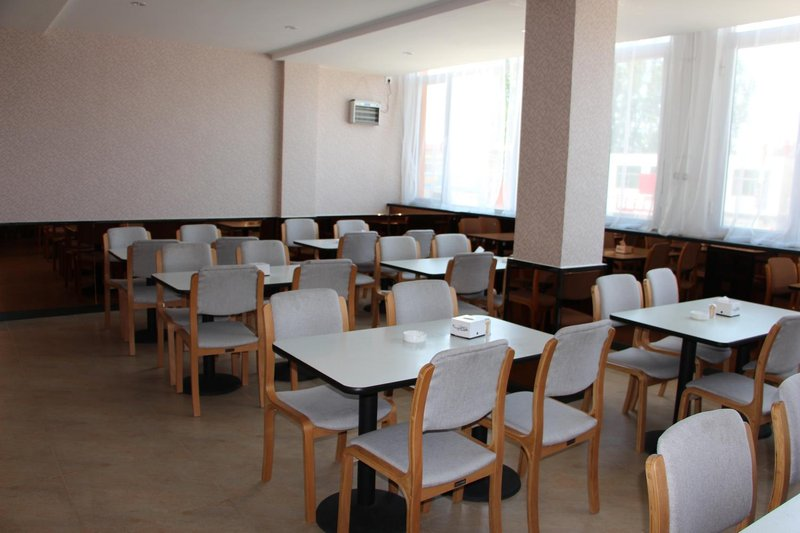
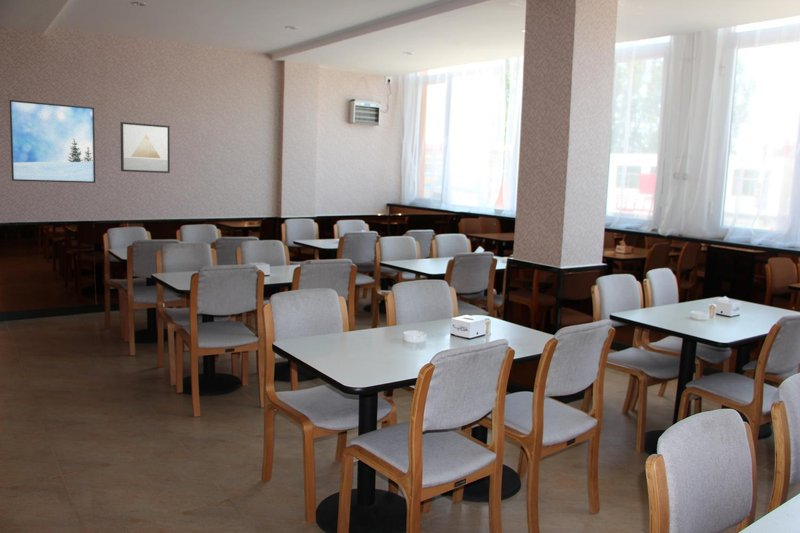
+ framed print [8,99,96,184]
+ wall art [119,121,171,174]
